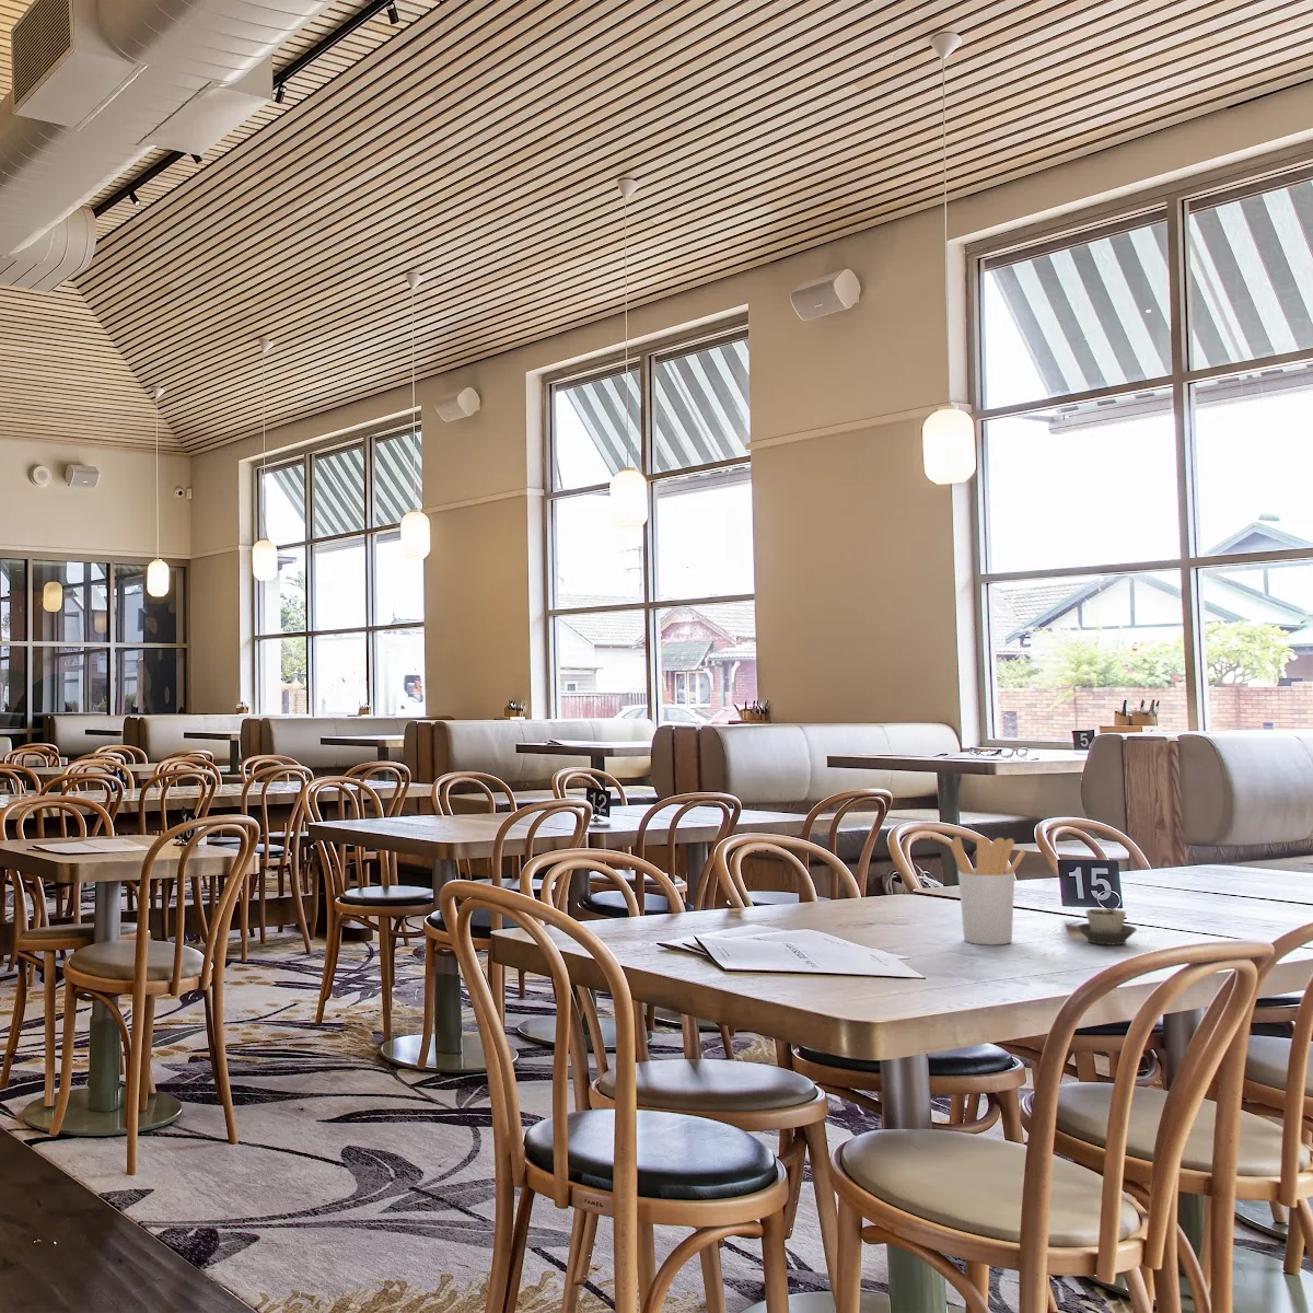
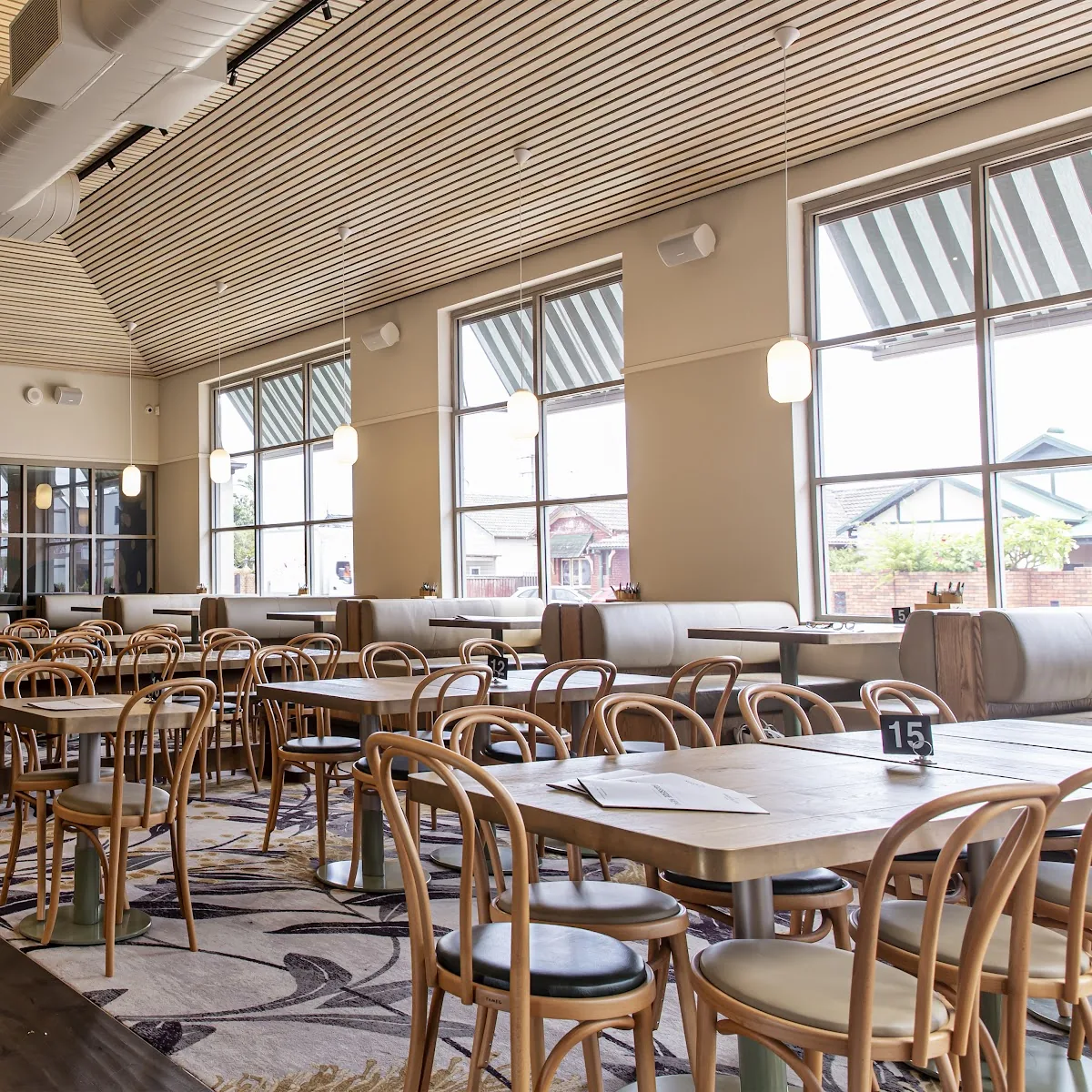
- cup [1076,908,1137,945]
- utensil holder [950,836,1027,945]
